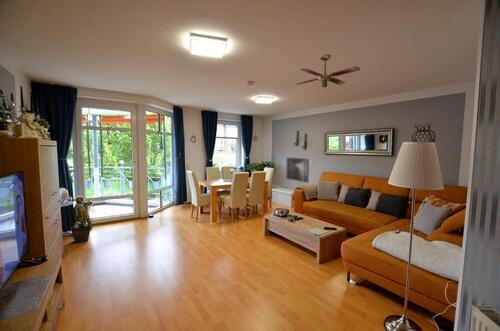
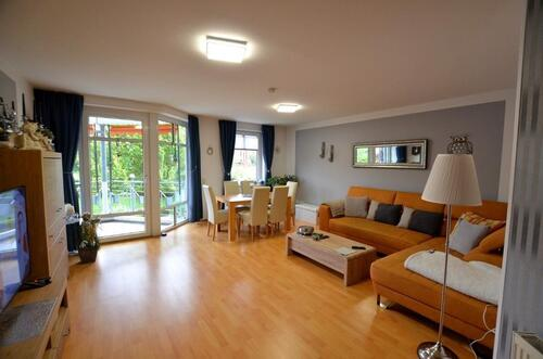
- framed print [285,156,312,184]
- ceiling fan [296,53,361,88]
